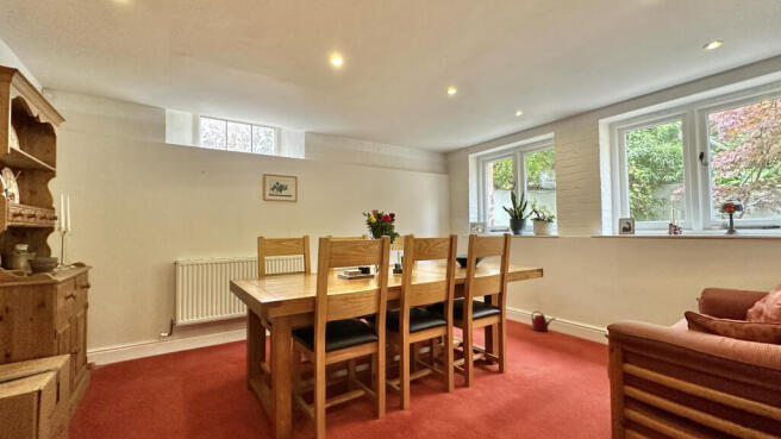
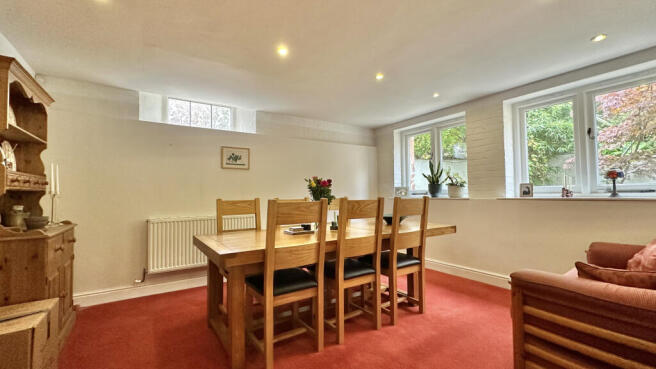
- watering can [531,311,557,333]
